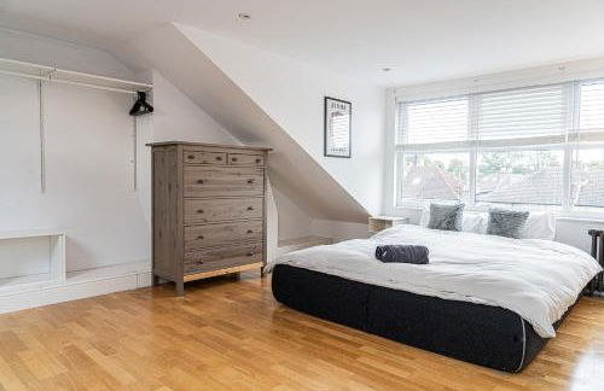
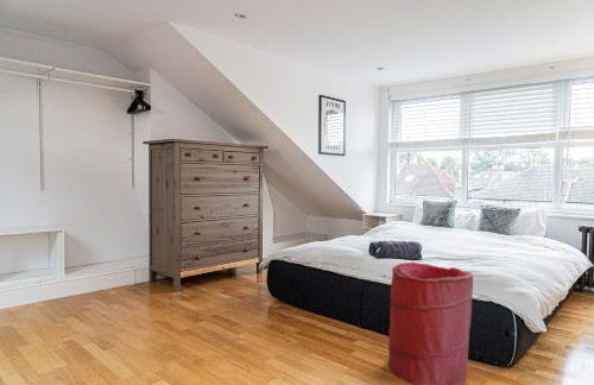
+ laundry hamper [387,261,474,385]
